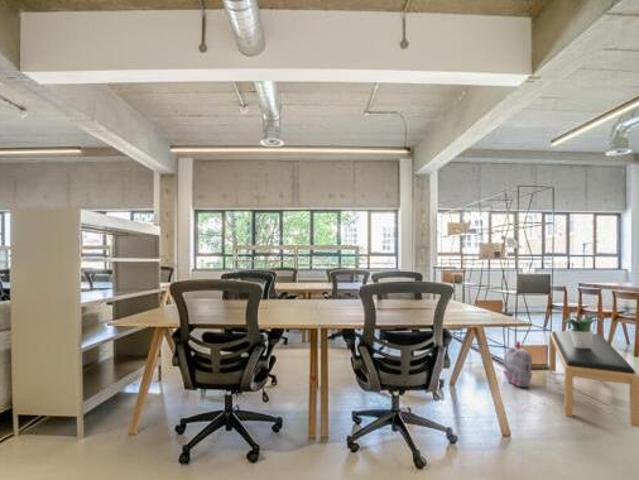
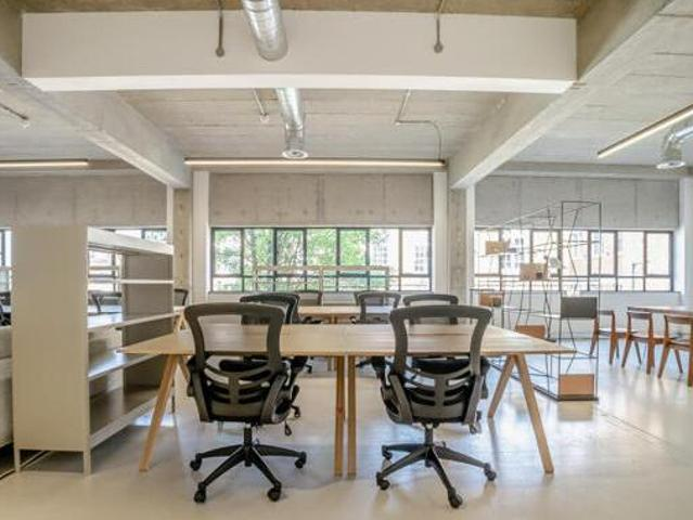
- bench [549,330,639,428]
- backpack [502,340,533,388]
- potted plant [561,314,604,348]
